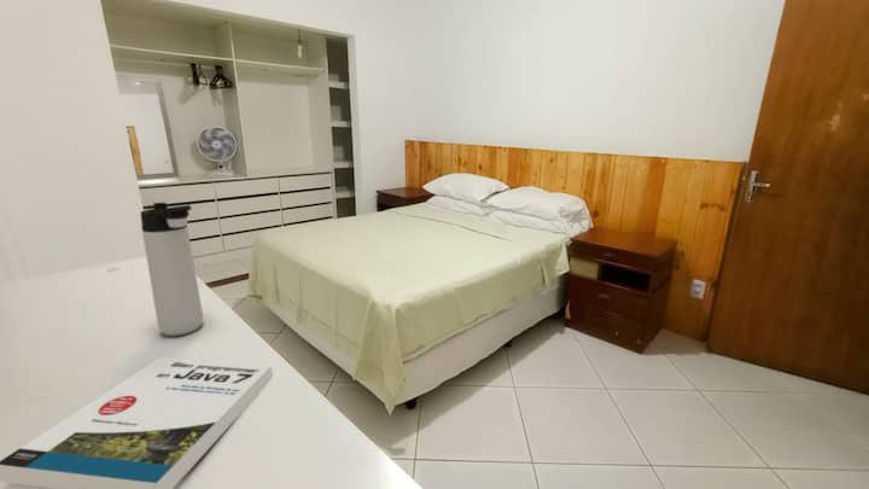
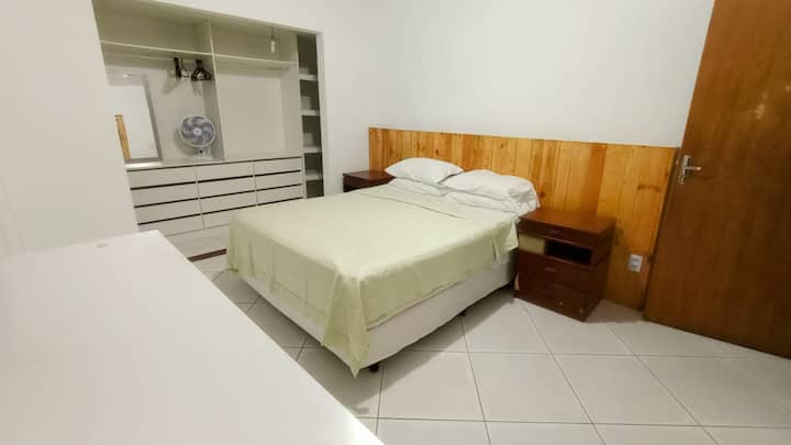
- book [0,356,274,489]
- thermos bottle [139,202,204,337]
